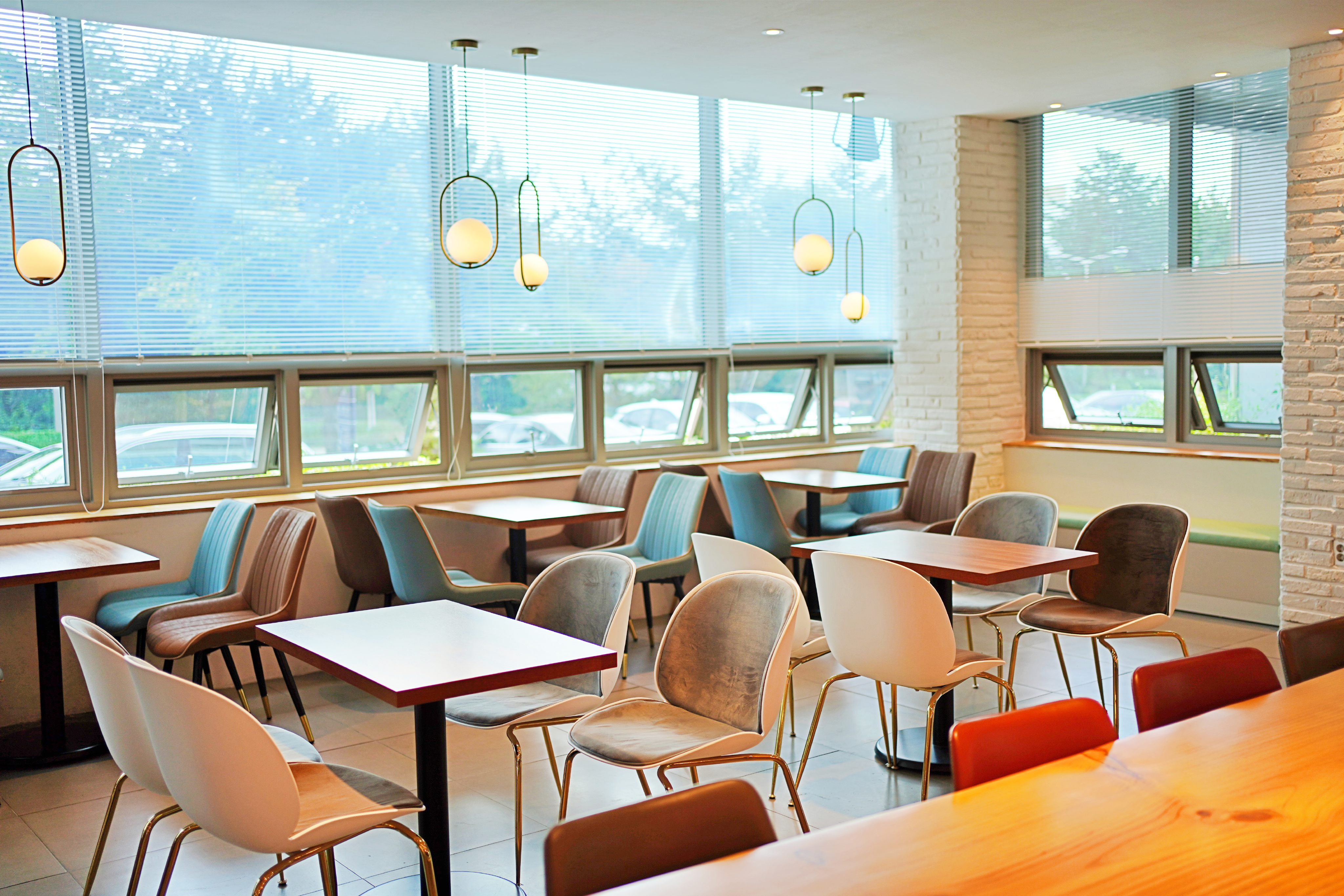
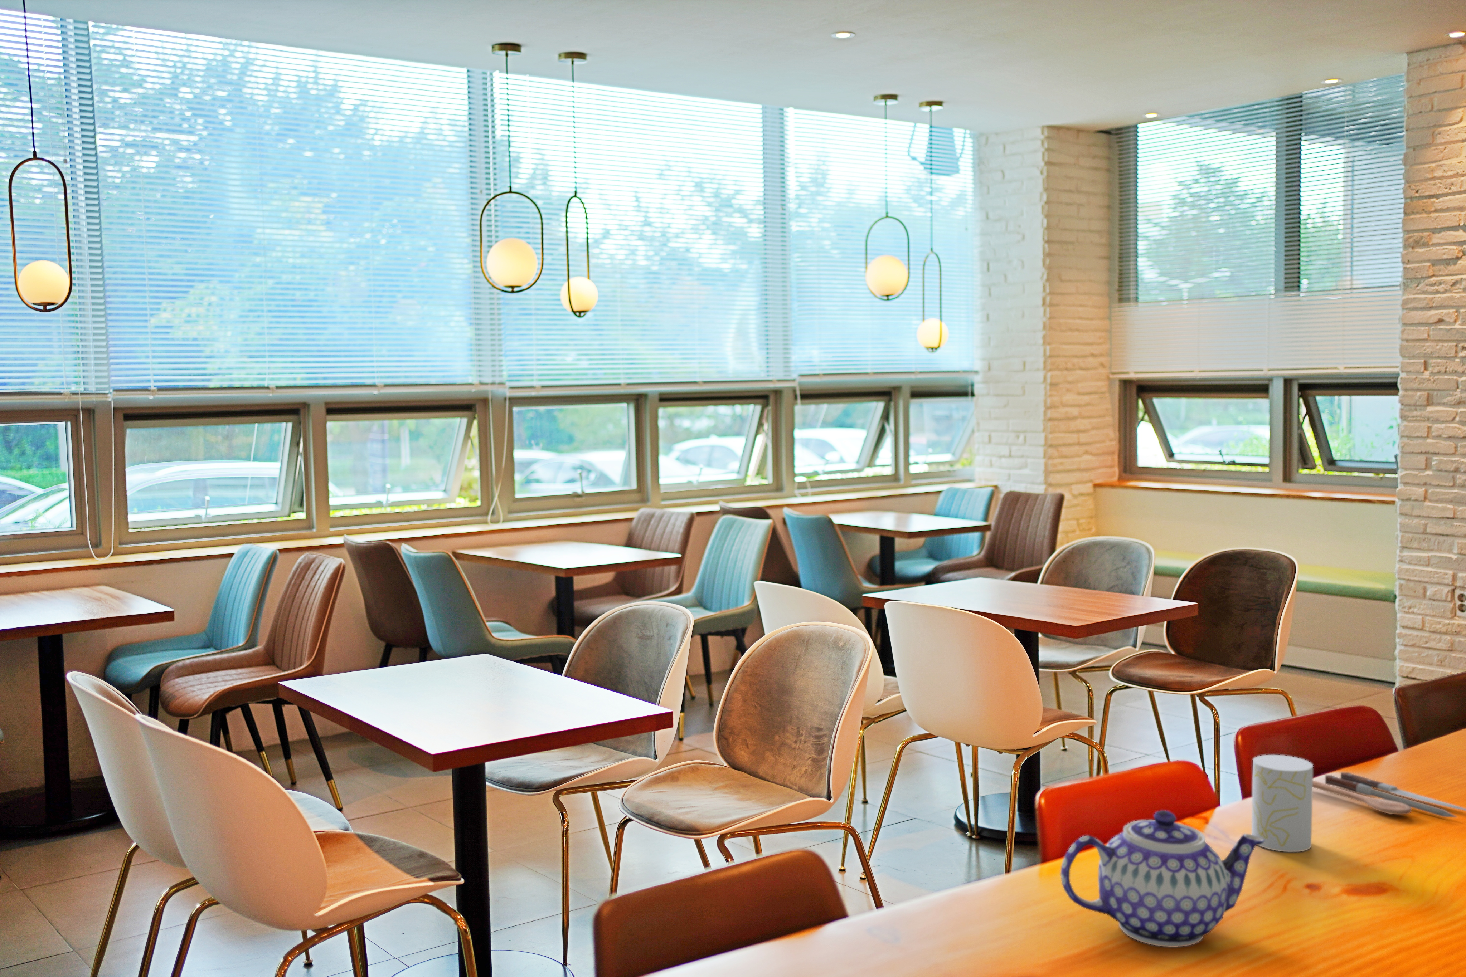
+ cup [1251,755,1313,853]
+ spoon [1312,772,1466,818]
+ teapot [1060,810,1264,948]
